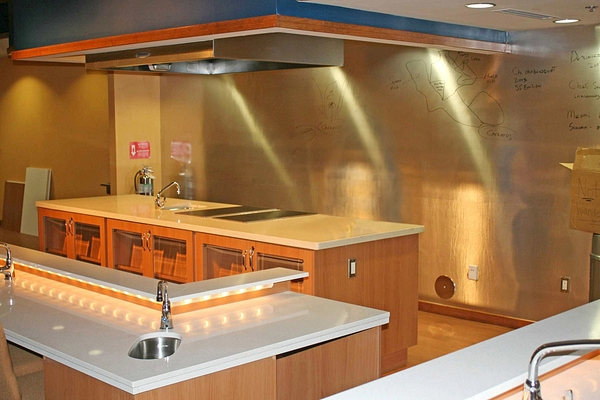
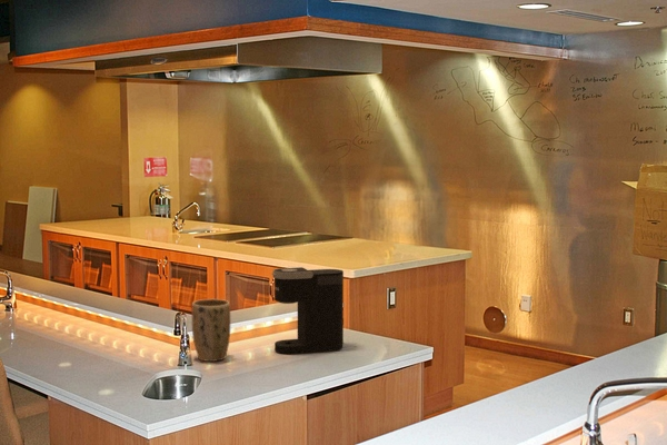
+ plant pot [191,298,231,363]
+ coffee maker [271,266,345,355]
